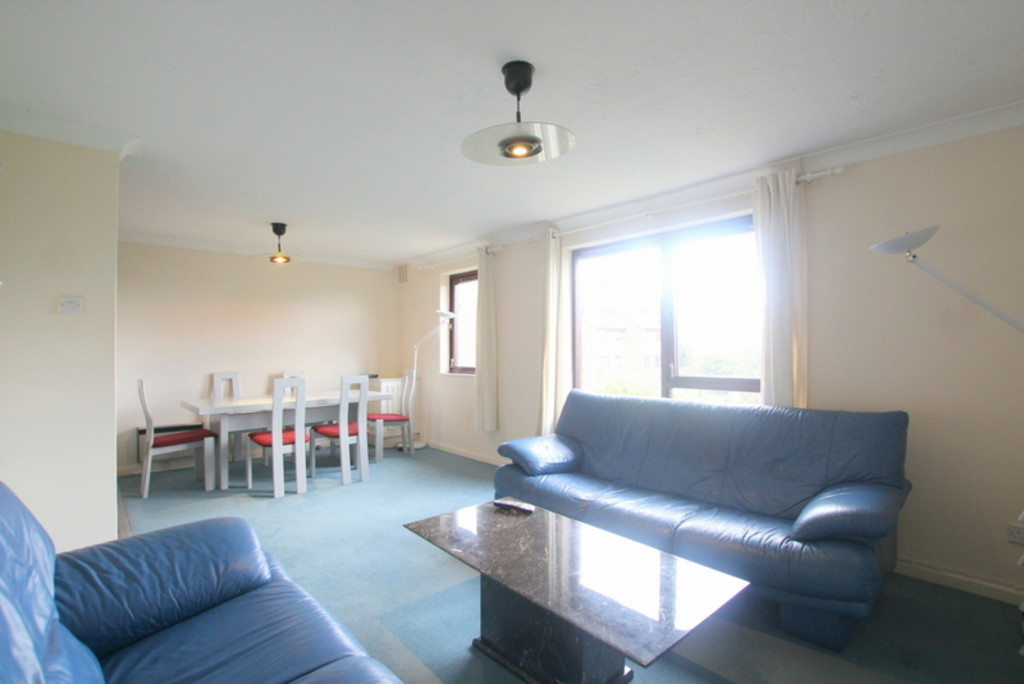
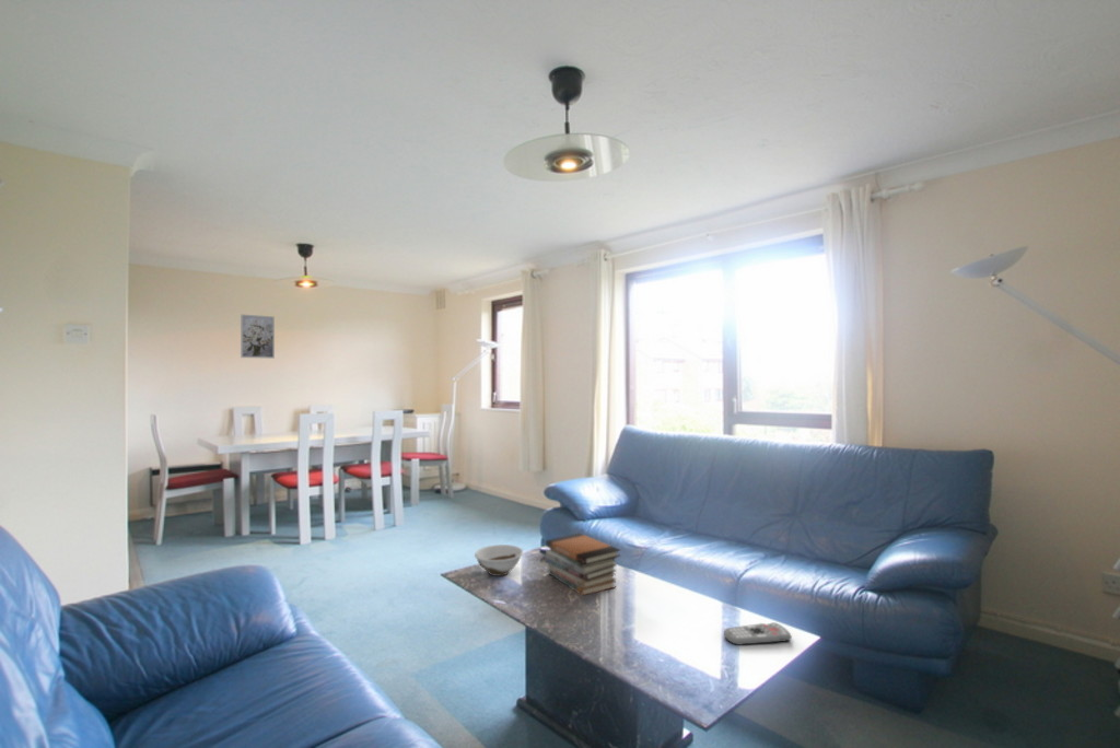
+ bowl [474,544,524,577]
+ remote control [723,621,793,646]
+ wall art [240,314,276,360]
+ book stack [545,531,621,596]
